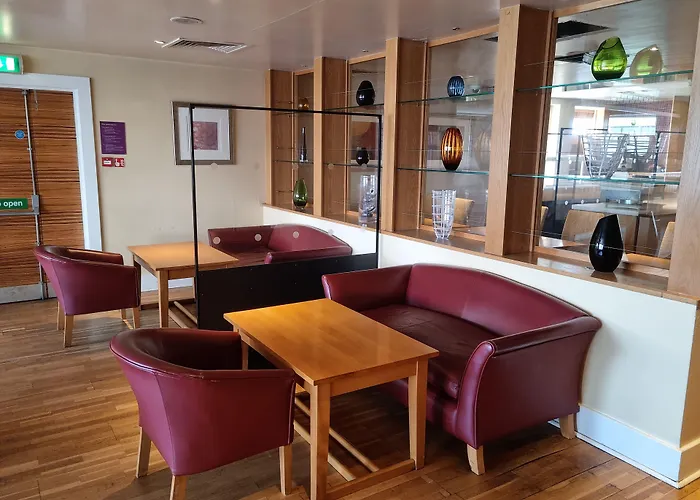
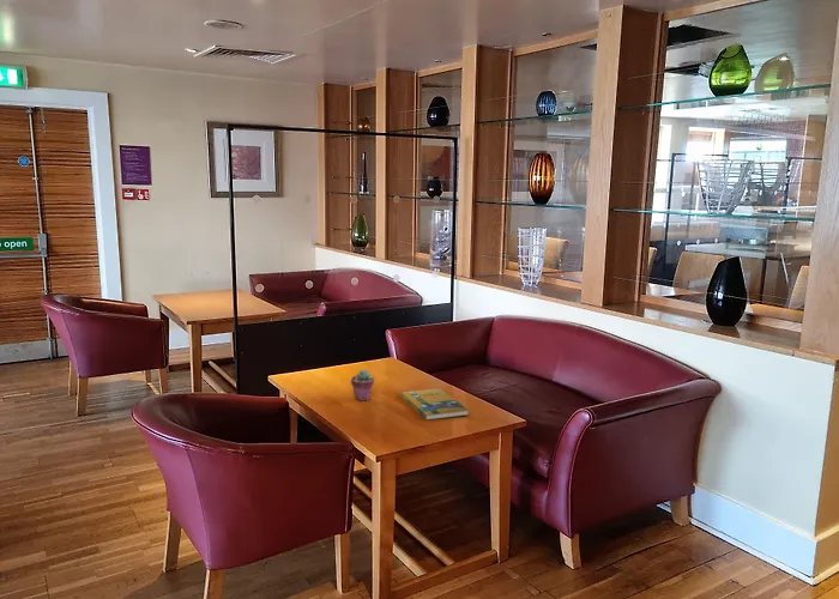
+ potted succulent [350,369,375,403]
+ booklet [399,387,470,420]
